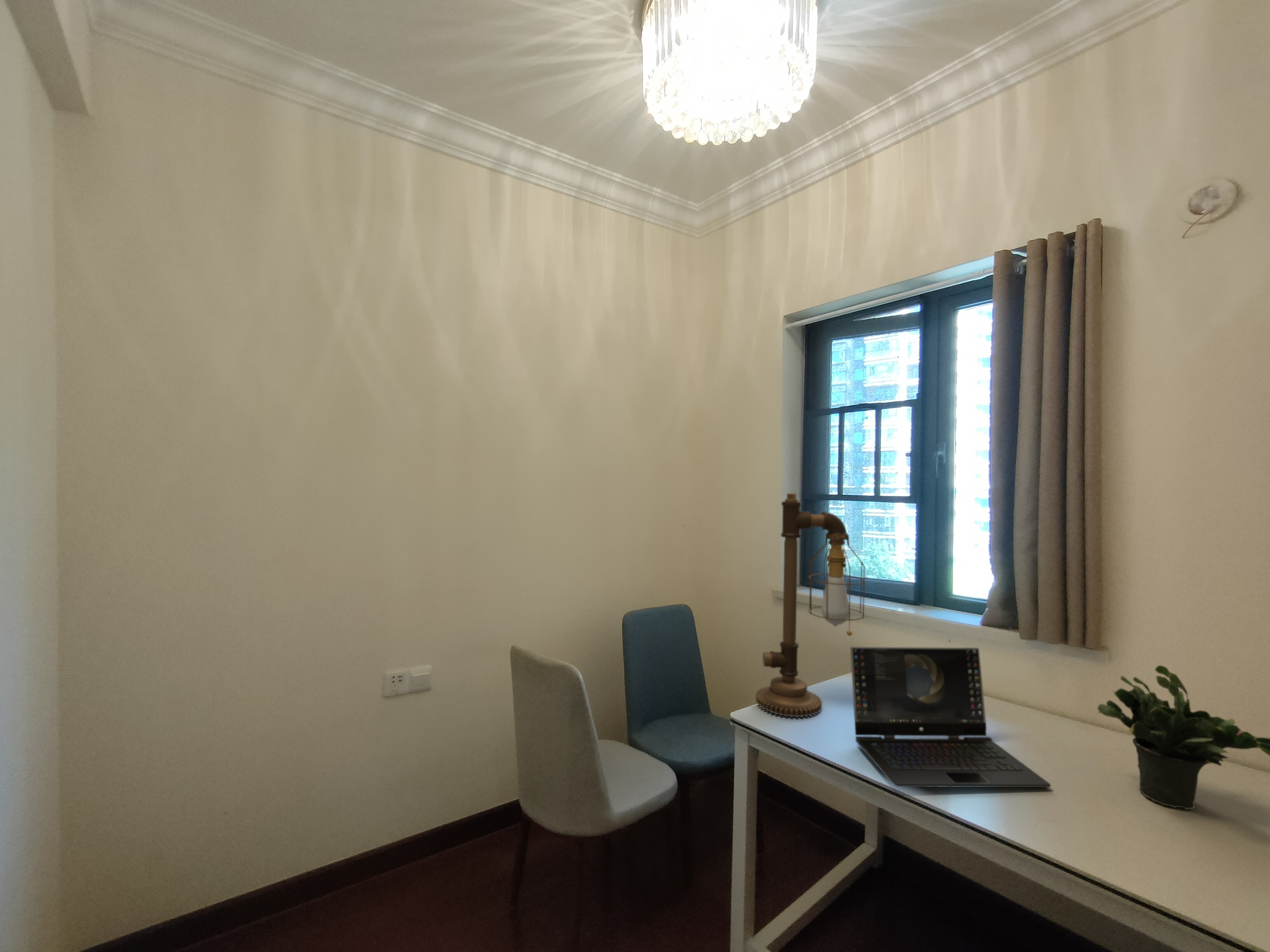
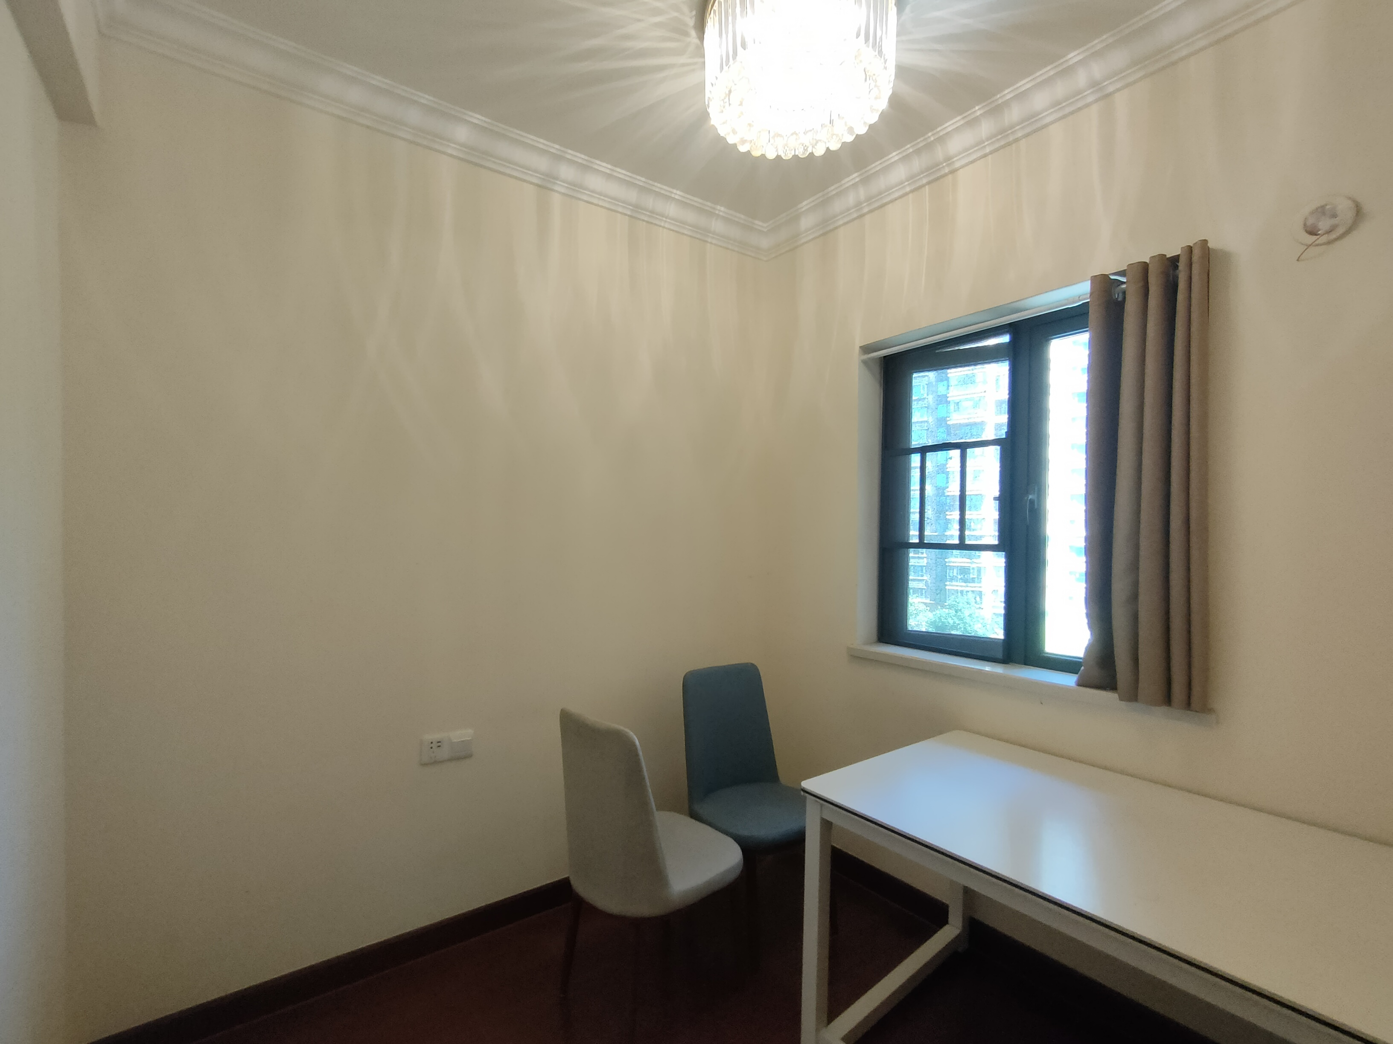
- laptop [850,646,1051,787]
- potted plant [1096,665,1270,810]
- desk lamp [756,493,866,717]
